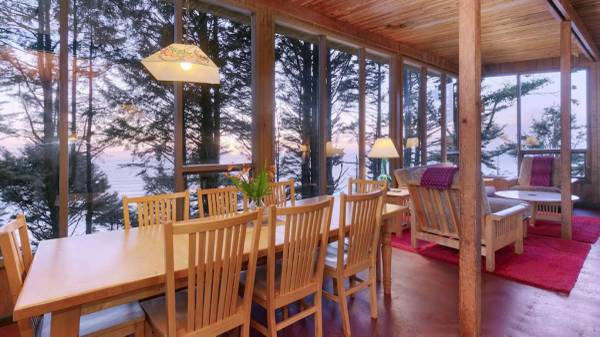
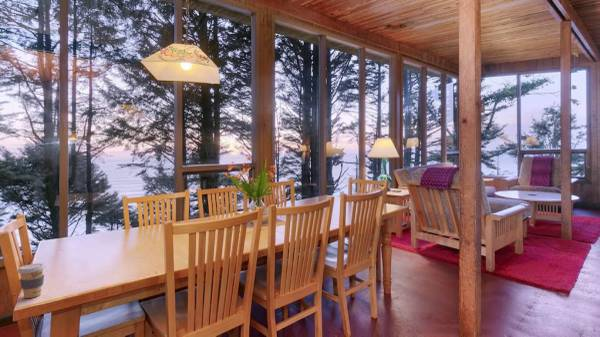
+ coffee cup [16,263,46,299]
